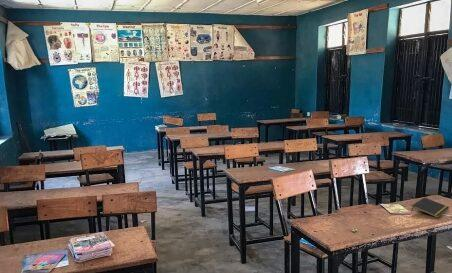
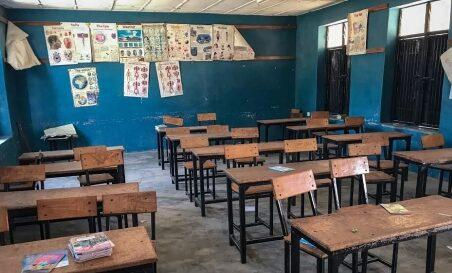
- notepad [410,196,450,219]
